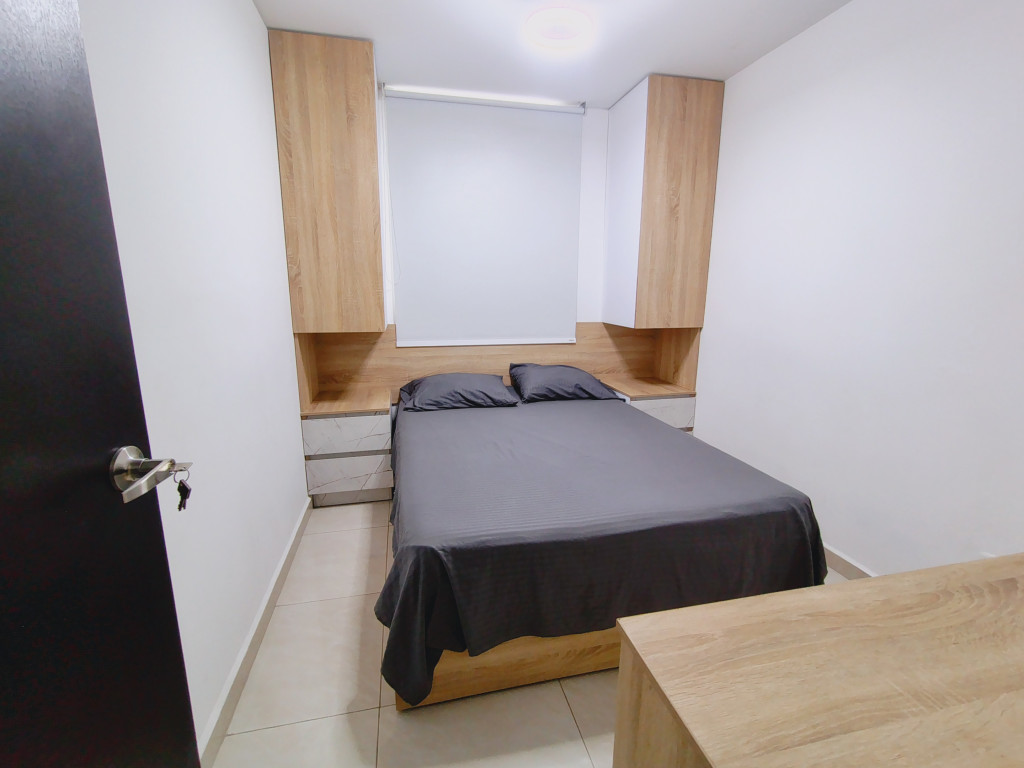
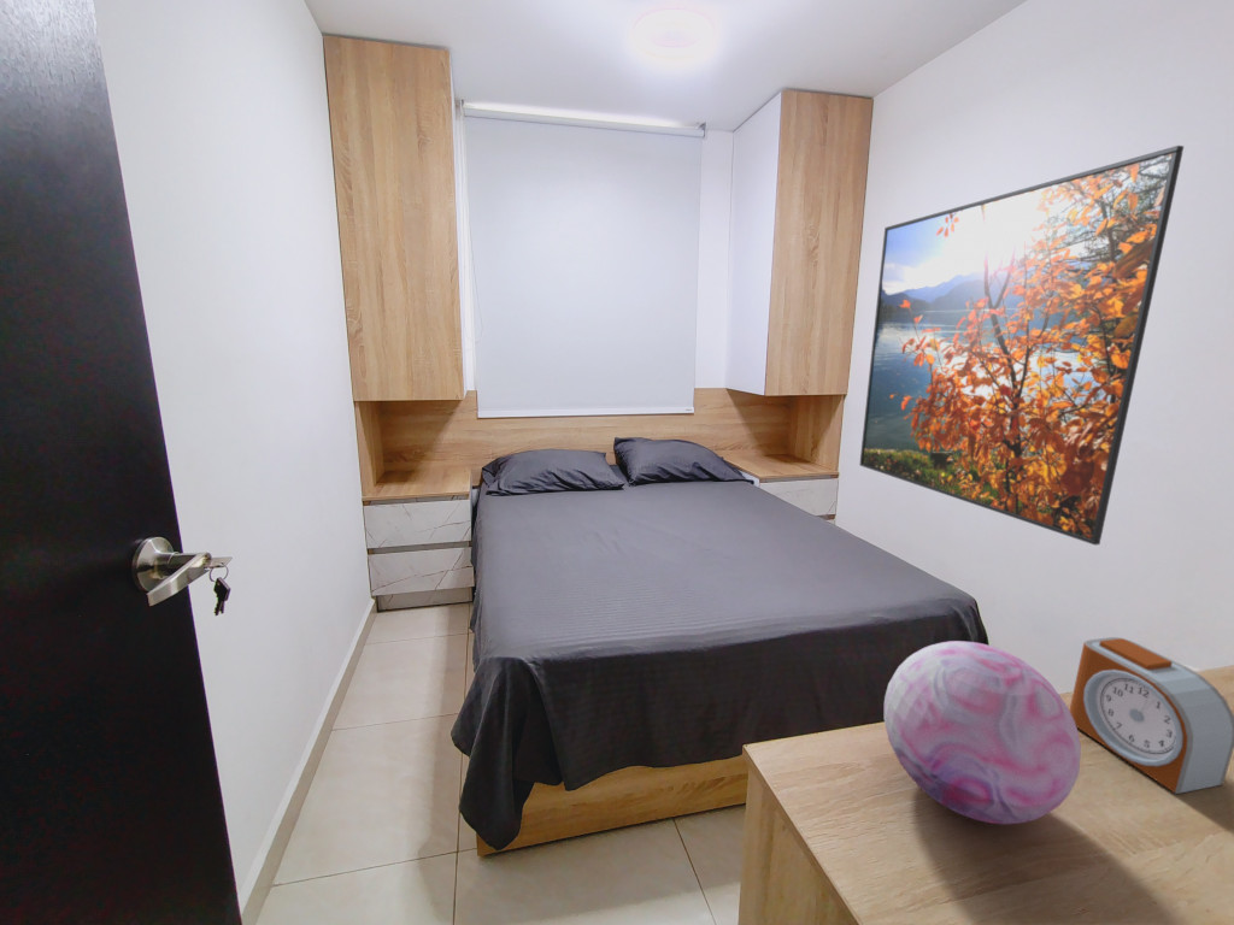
+ alarm clock [1069,636,1234,795]
+ decorative orb [882,640,1082,825]
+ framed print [858,145,1185,547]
